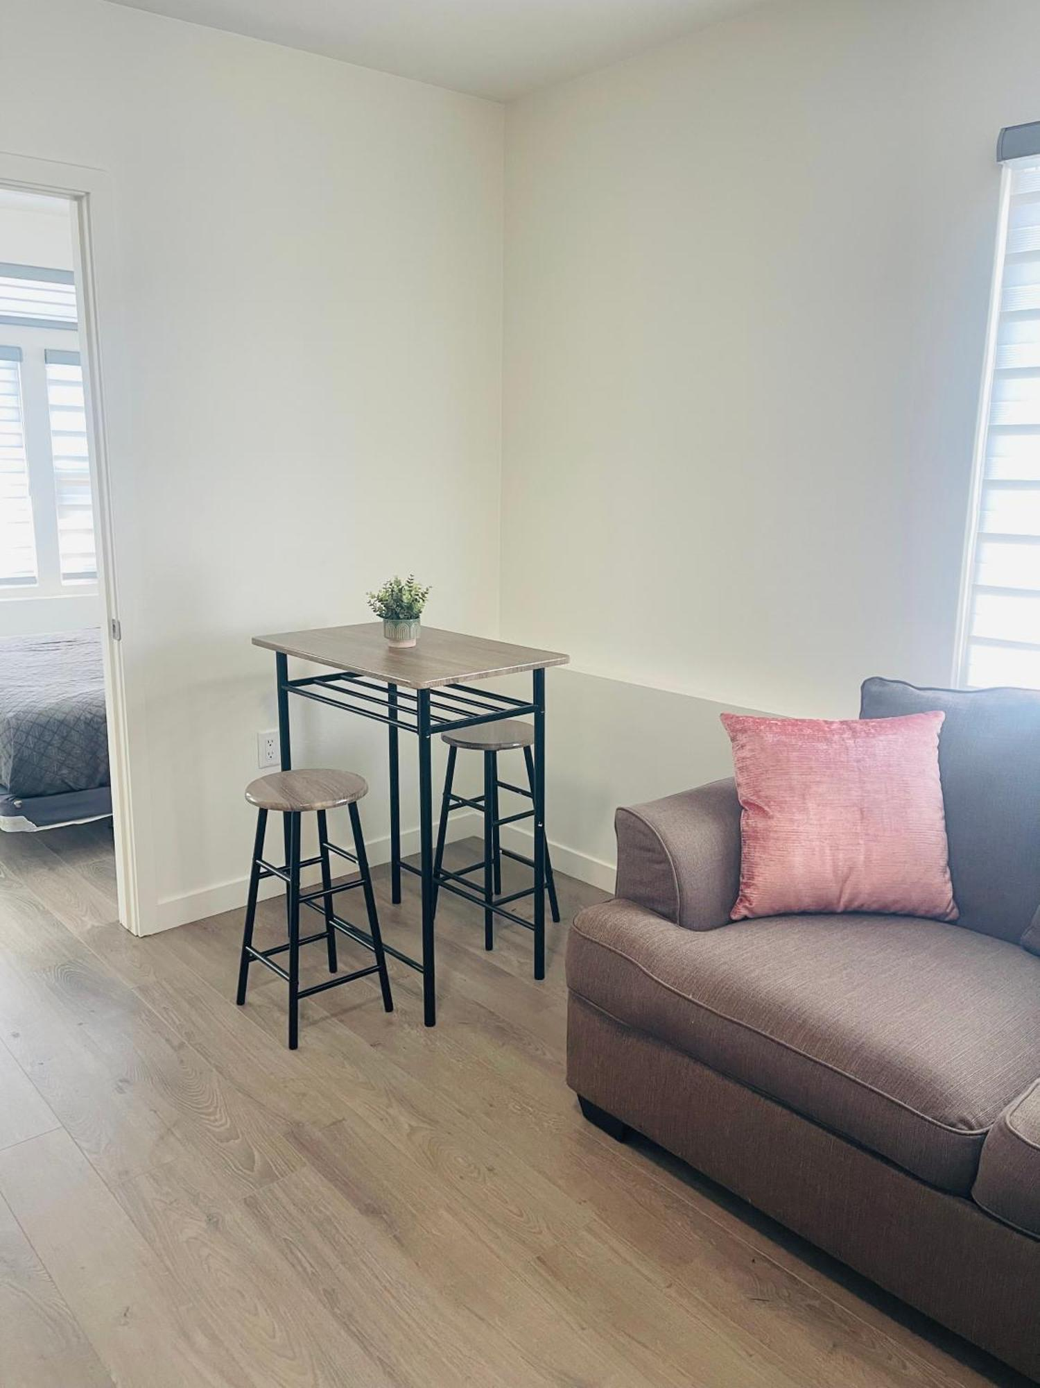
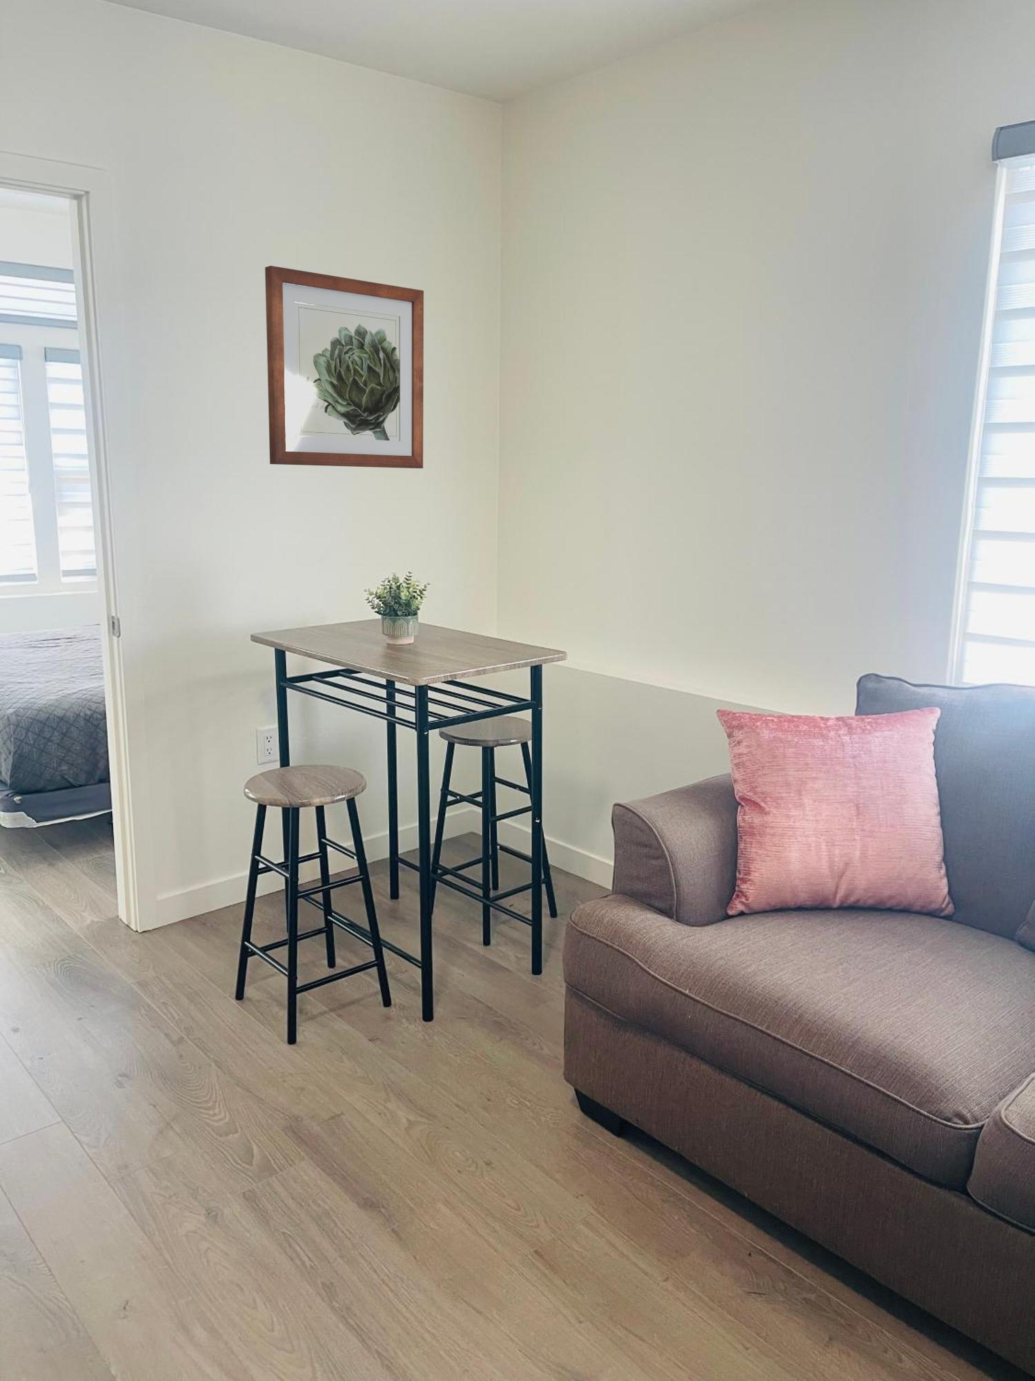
+ wall art [264,265,424,469]
